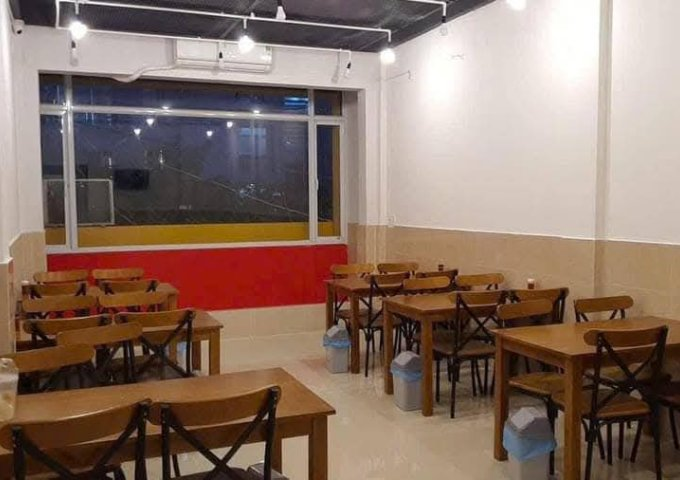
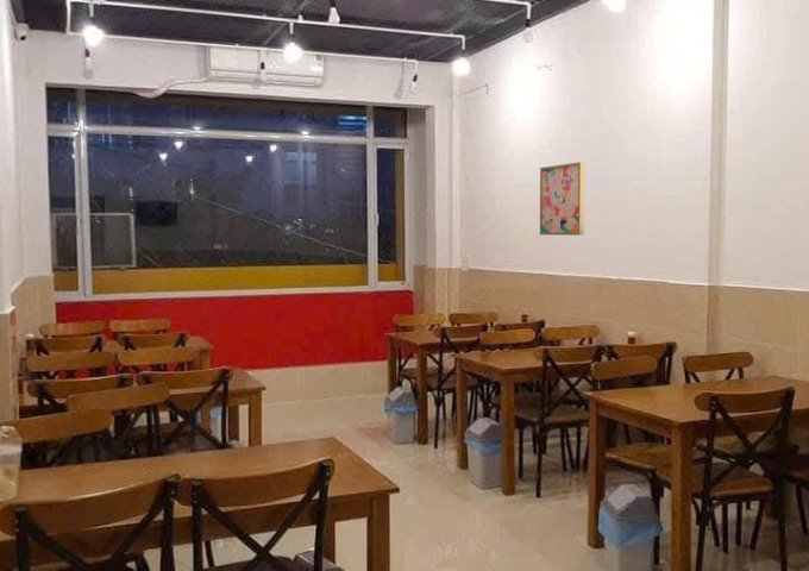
+ wall art [539,161,587,237]
